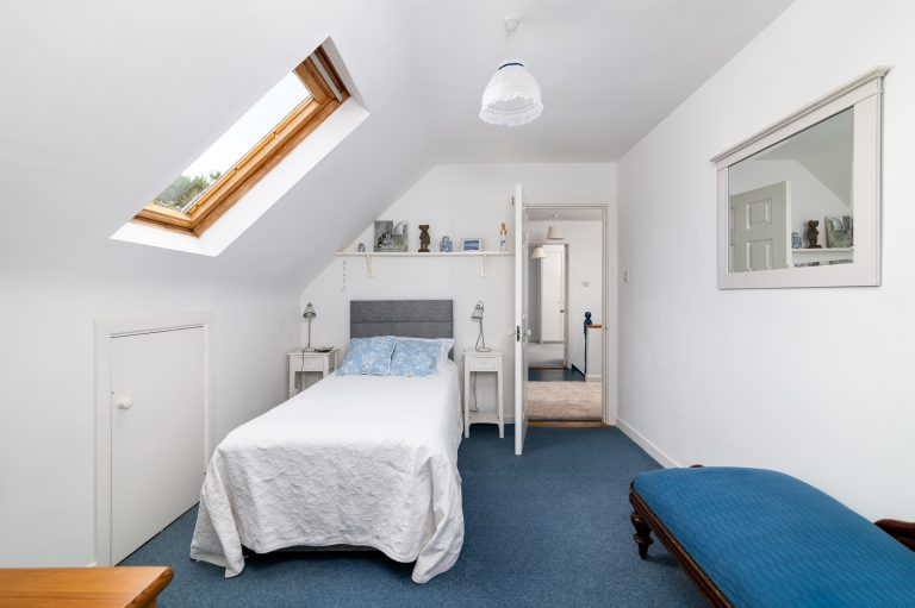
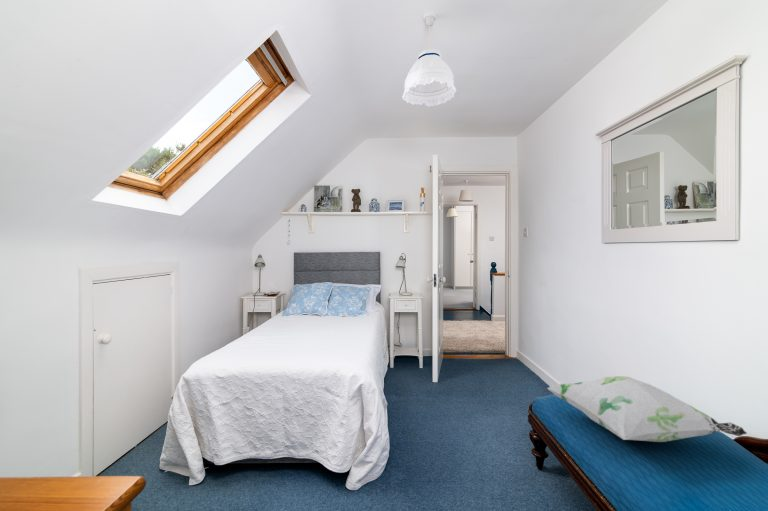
+ decorative pillow [546,375,748,443]
